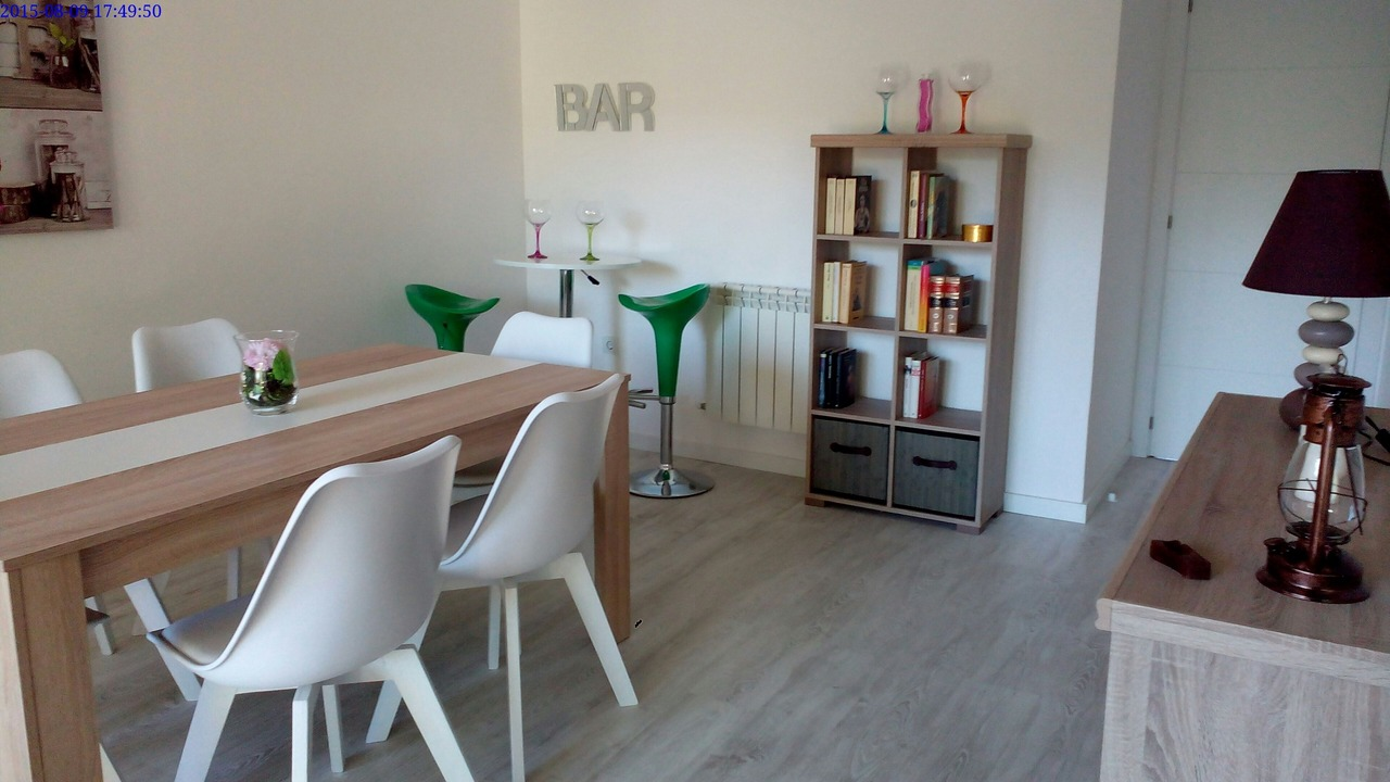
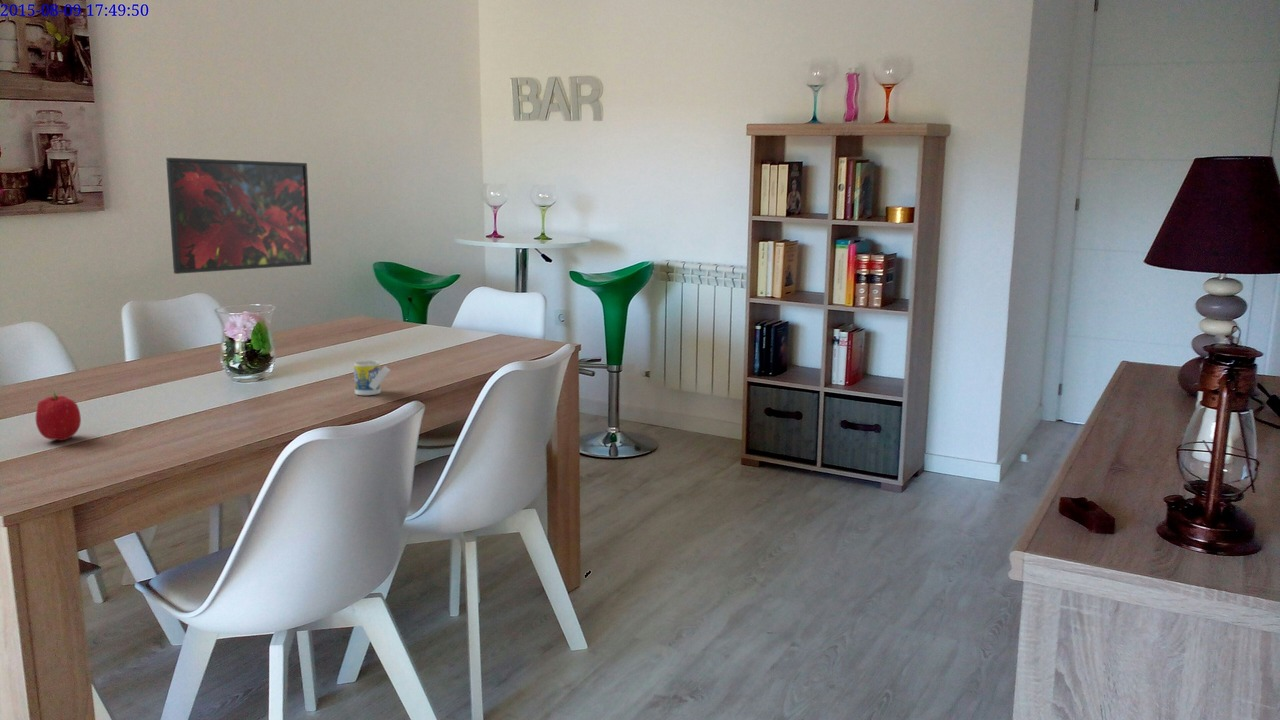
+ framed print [165,157,312,275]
+ fruit [35,391,82,442]
+ cup [353,359,391,396]
